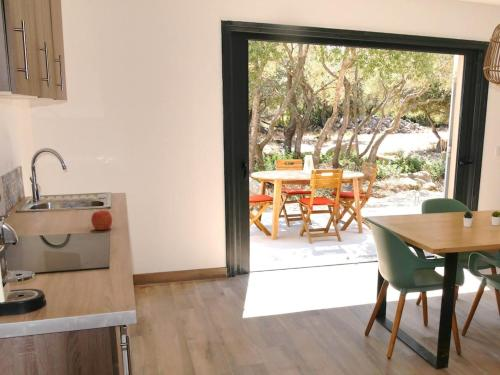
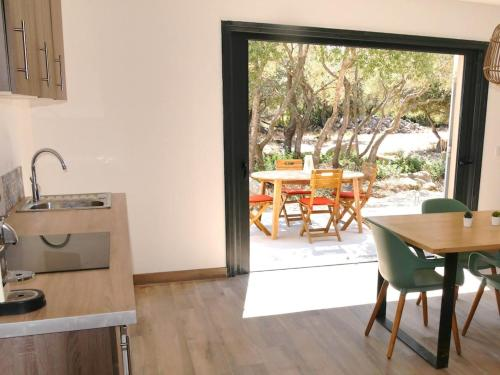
- apple [90,209,113,231]
